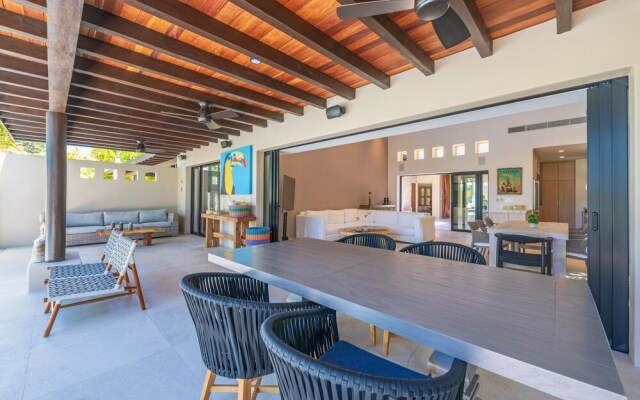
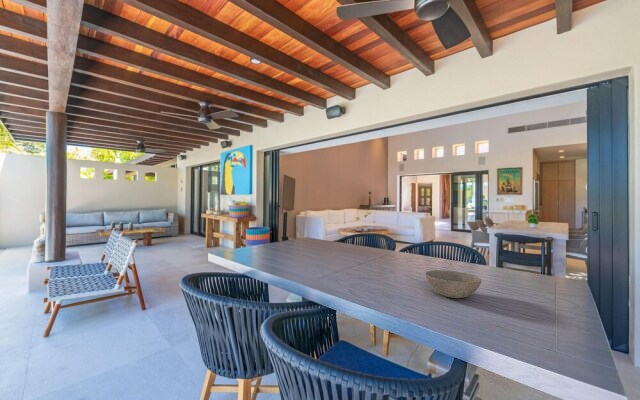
+ bowl [424,269,483,299]
